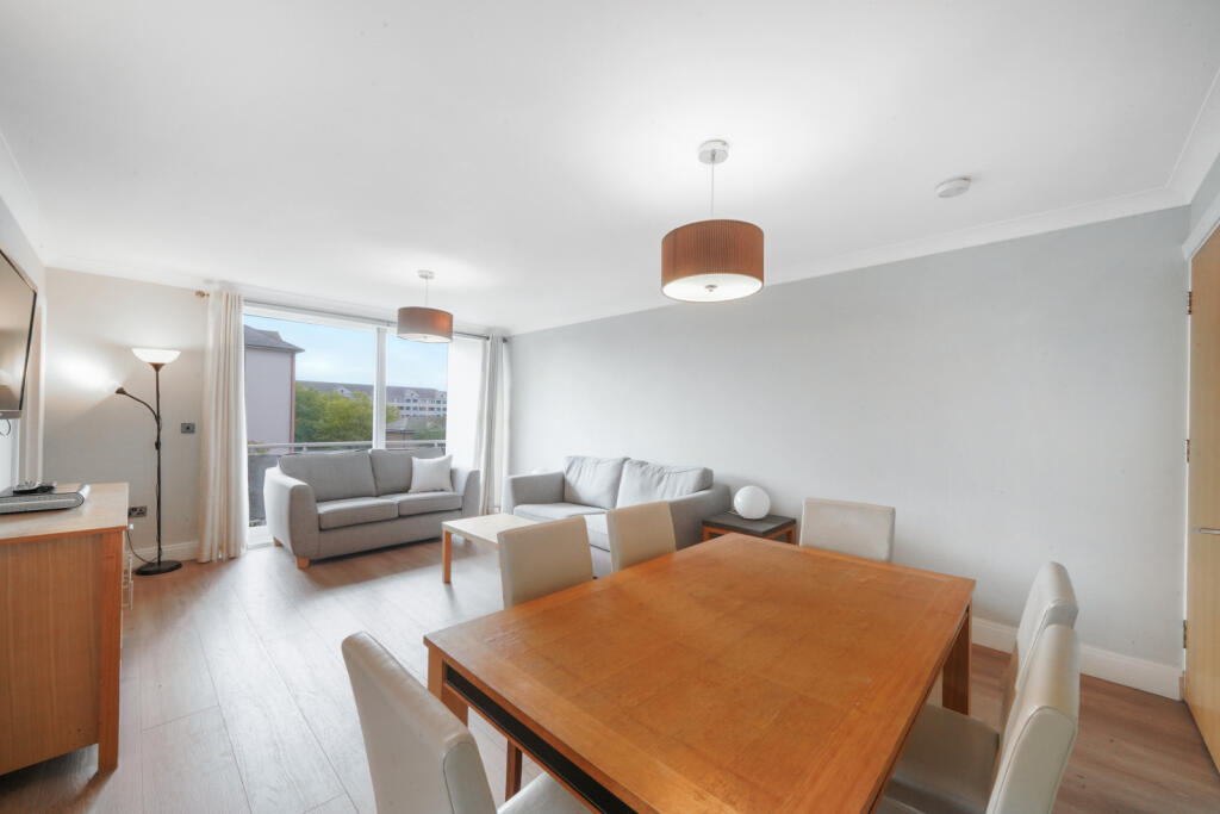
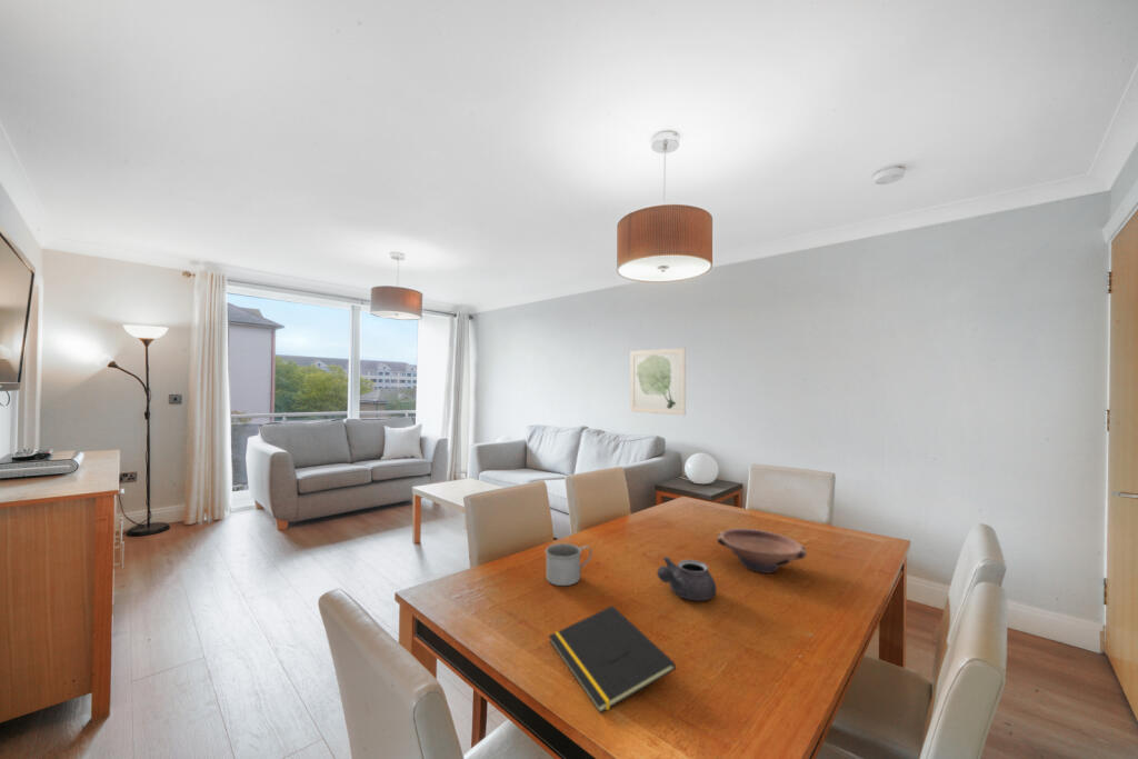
+ mug [545,542,593,587]
+ notepad [548,605,677,715]
+ wall art [629,347,687,417]
+ bowl [716,528,808,575]
+ teapot [656,556,718,602]
